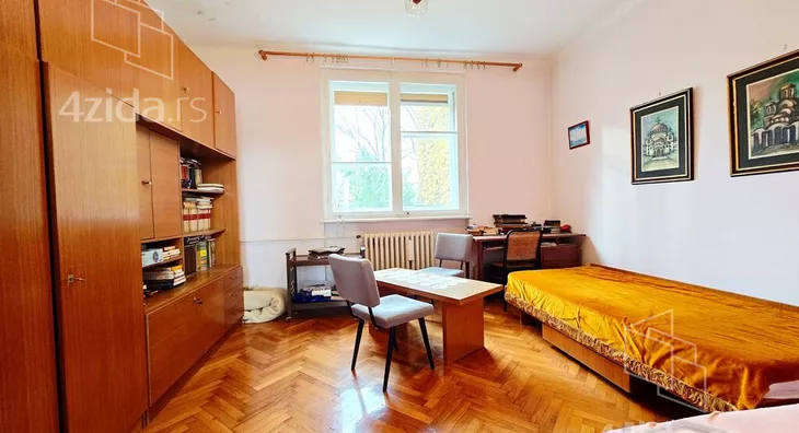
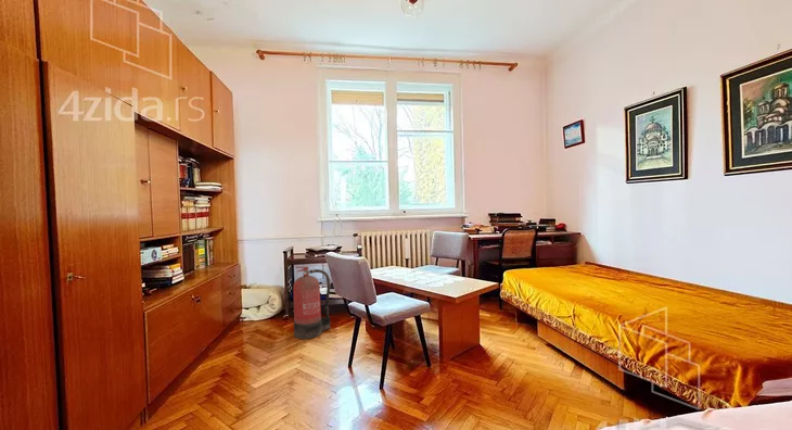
+ fire extinguisher [293,266,332,340]
